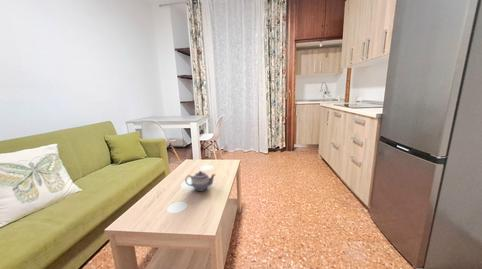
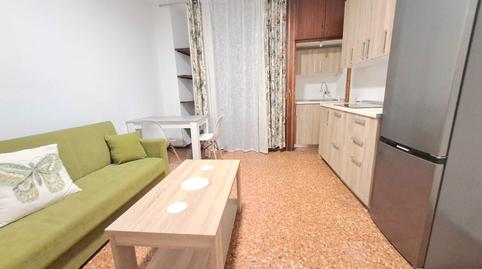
- teapot [184,170,217,192]
